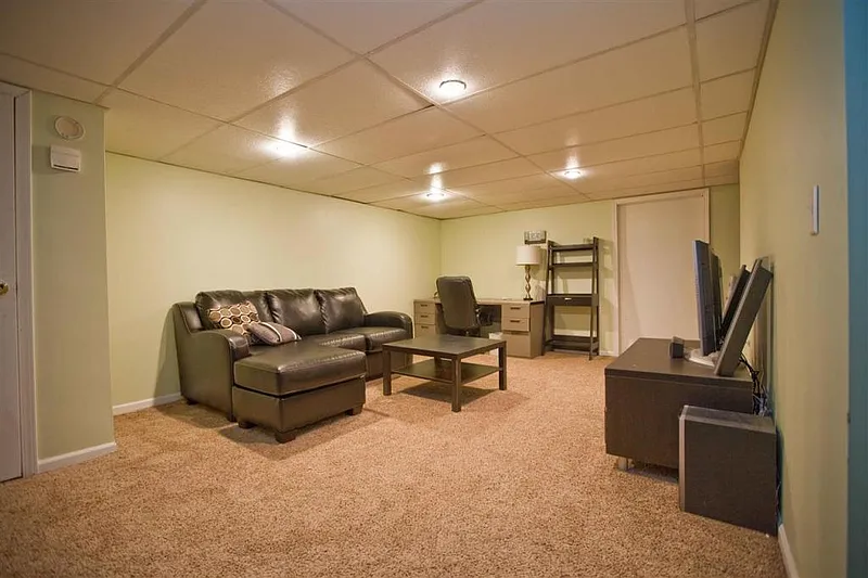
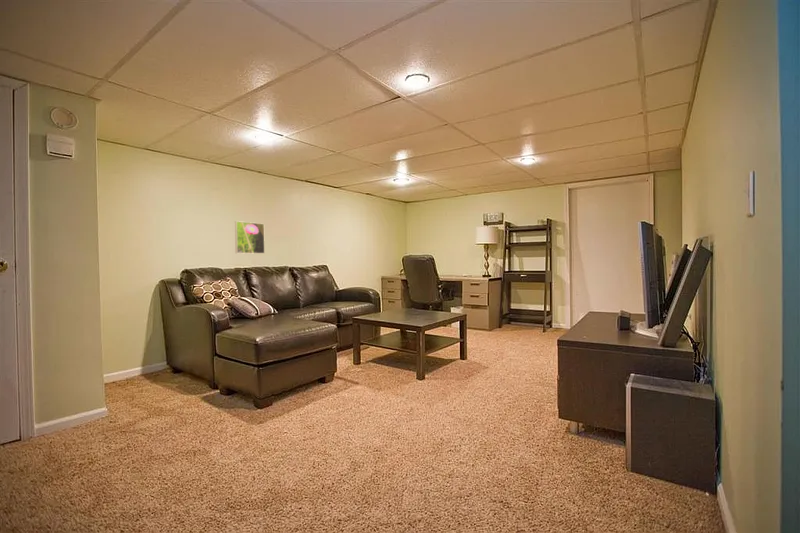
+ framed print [234,220,266,255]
